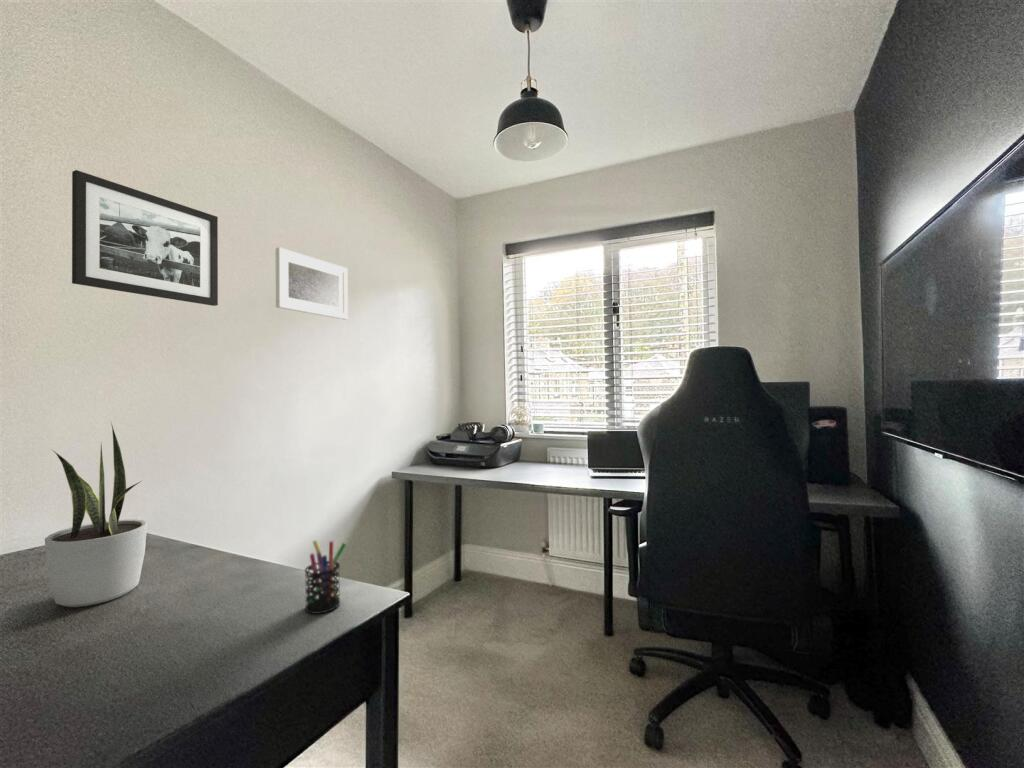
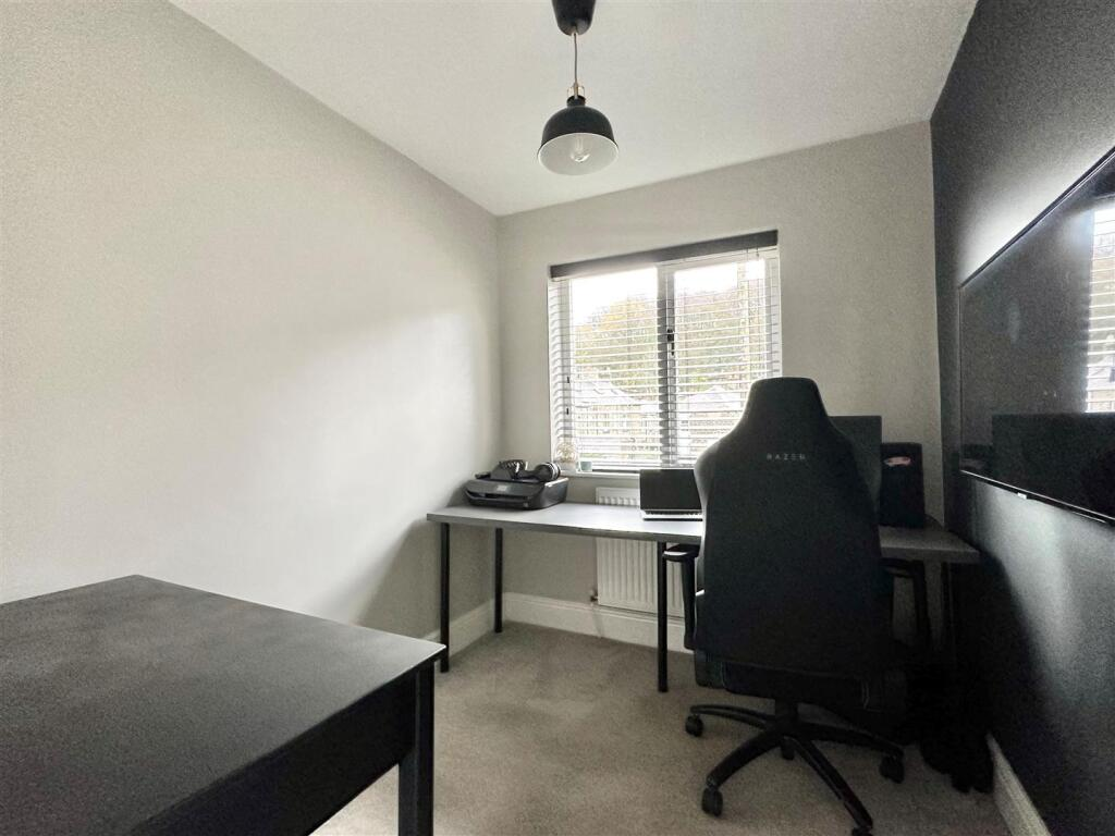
- pen holder [304,539,348,615]
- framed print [275,246,349,320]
- picture frame [71,169,219,307]
- potted plant [44,422,148,608]
